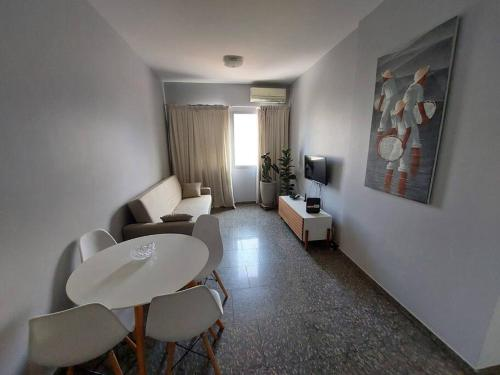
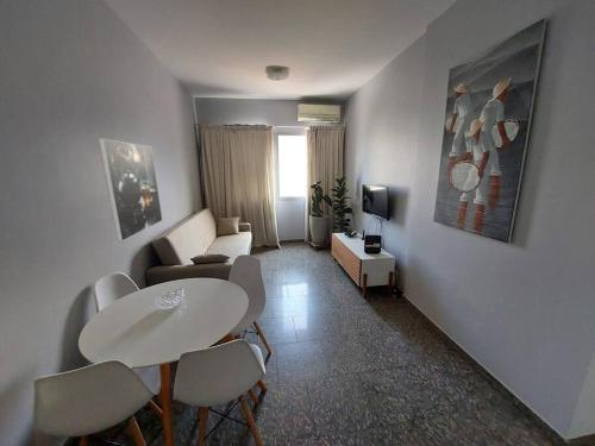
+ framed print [98,137,163,243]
